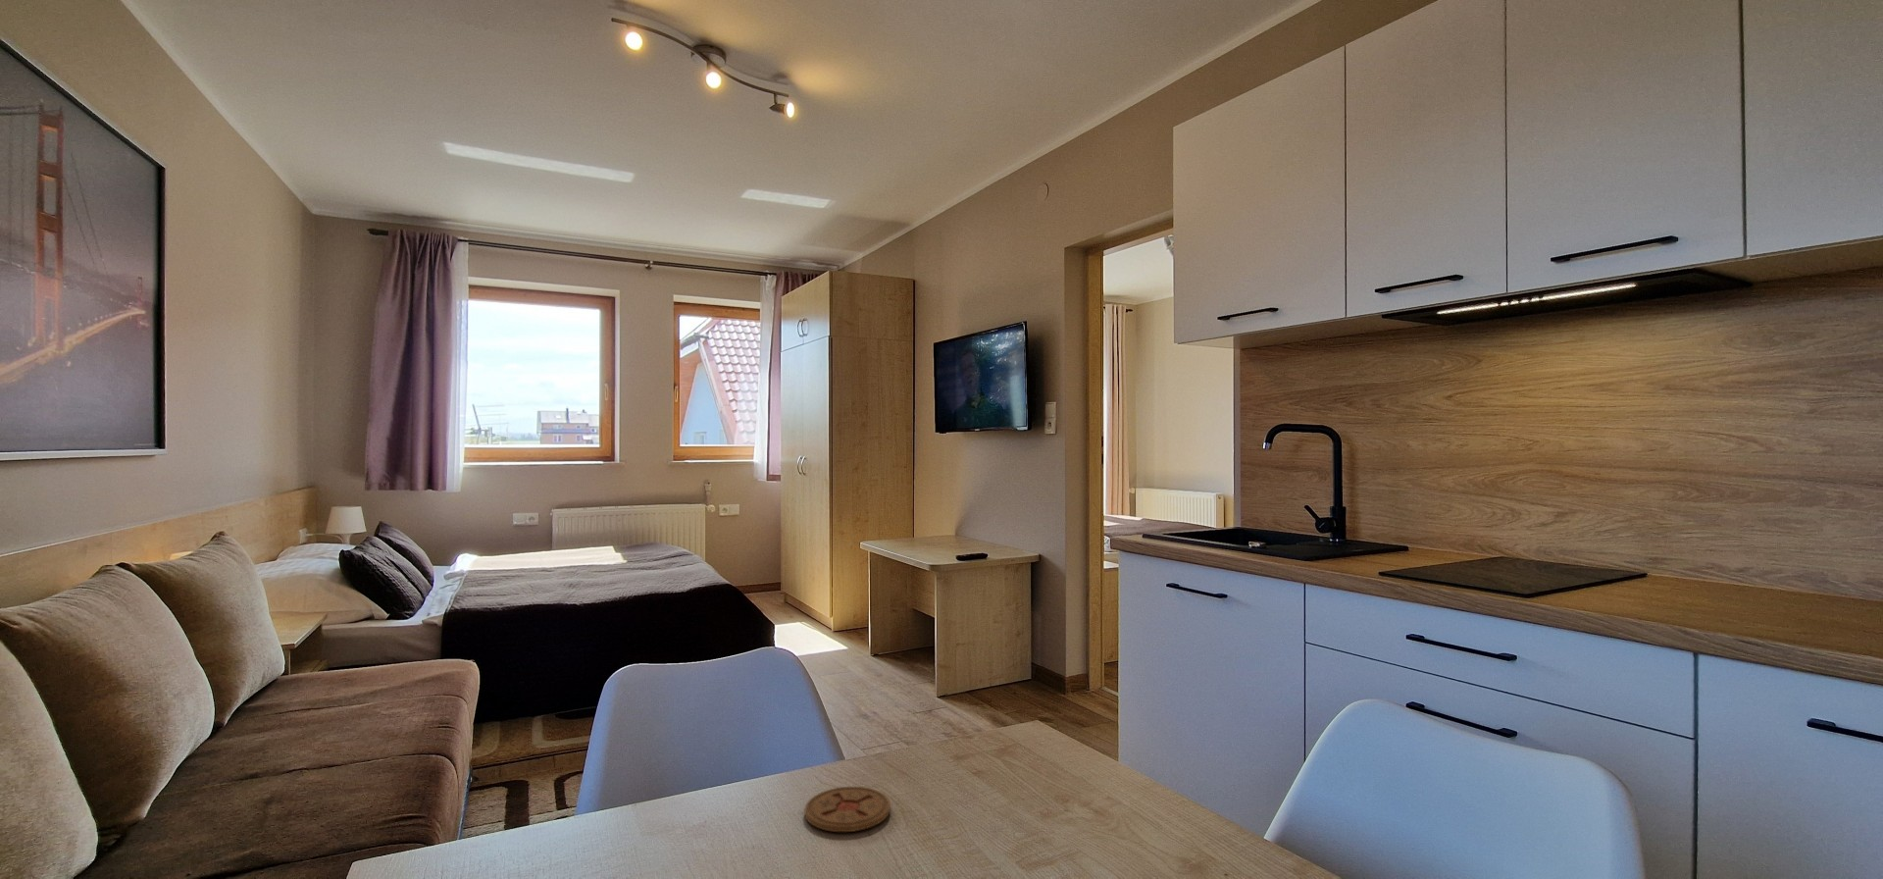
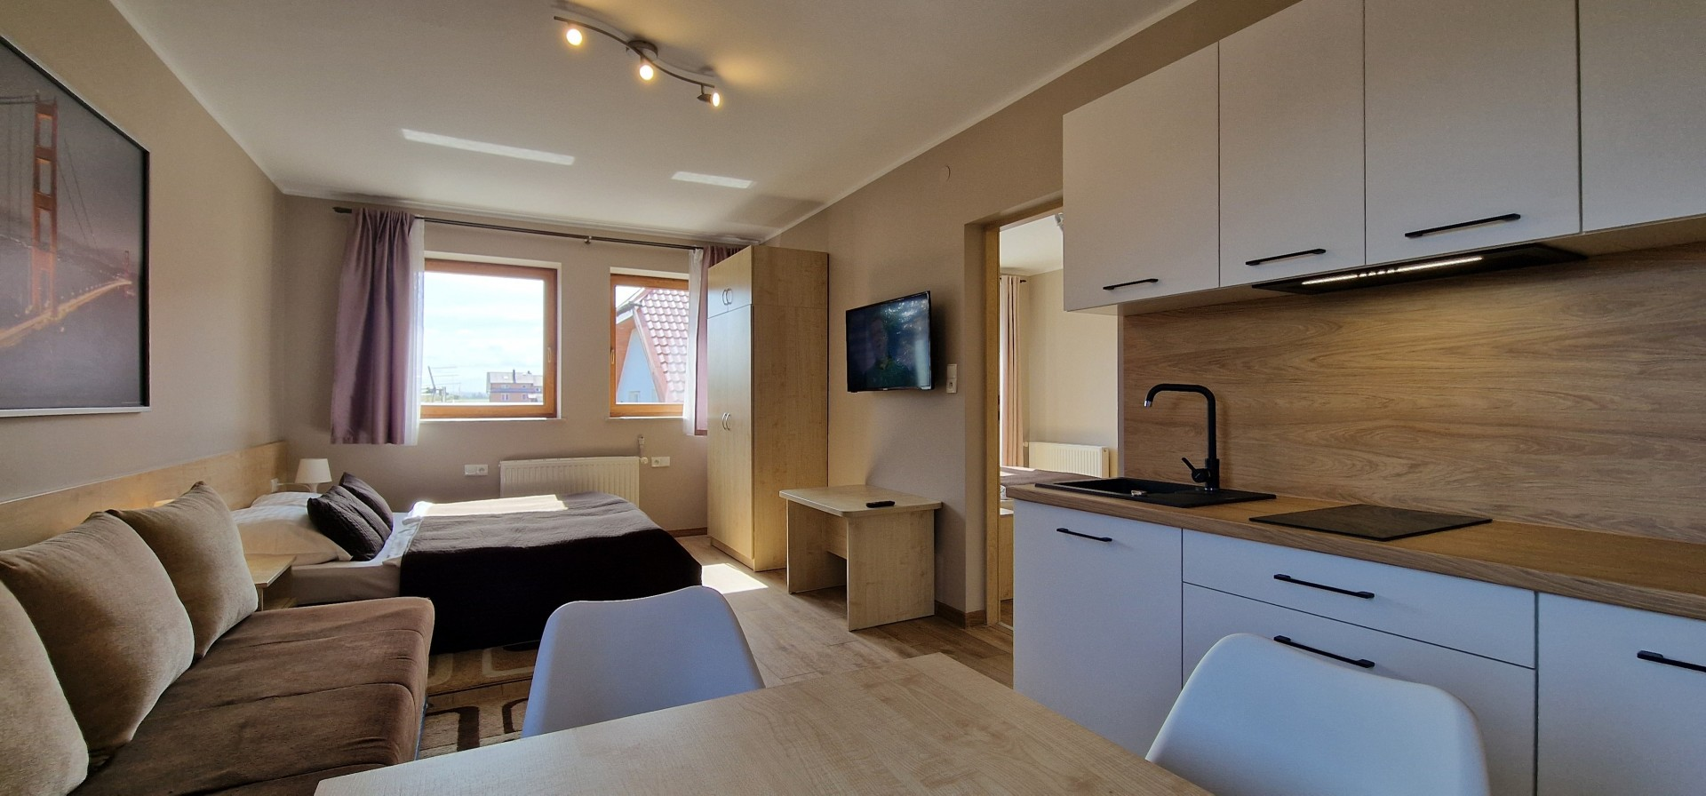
- coaster [803,785,891,833]
